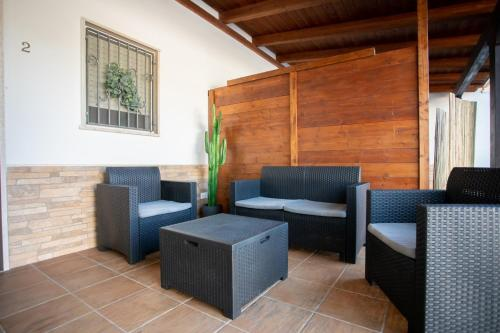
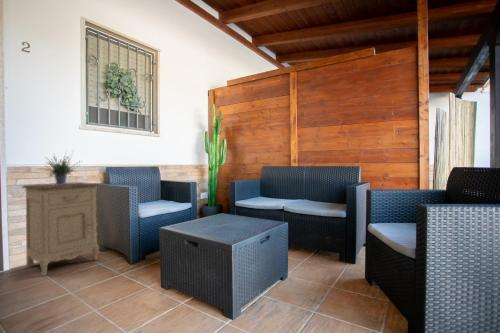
+ potted plant [36,148,83,185]
+ nightstand [21,181,100,277]
